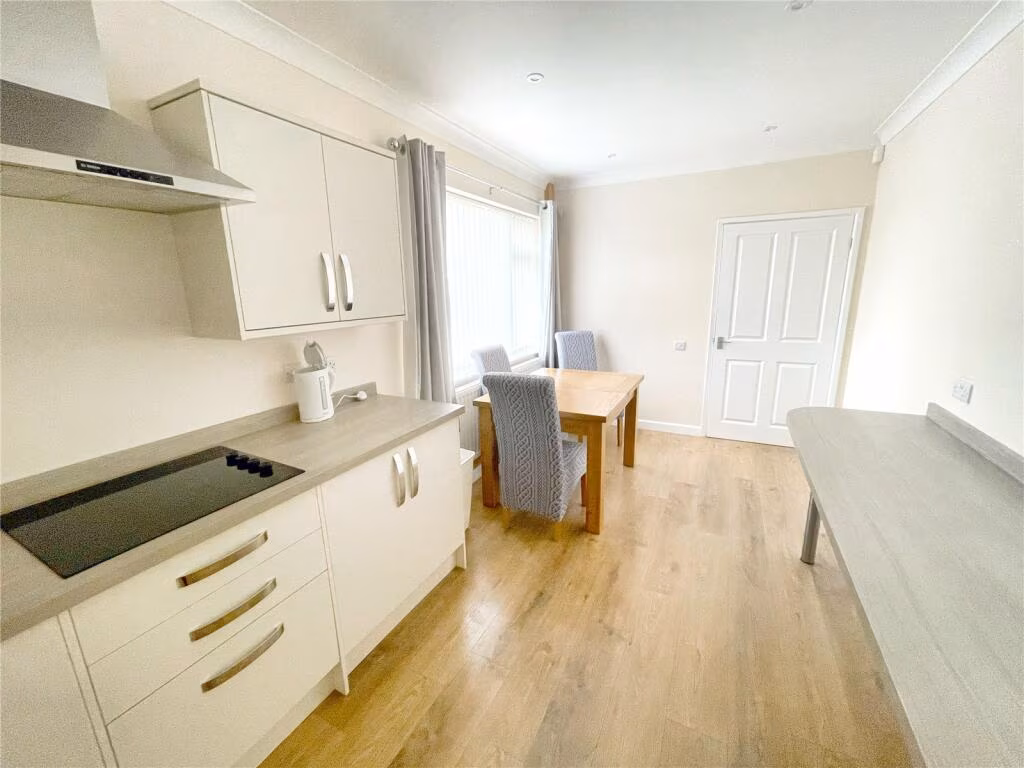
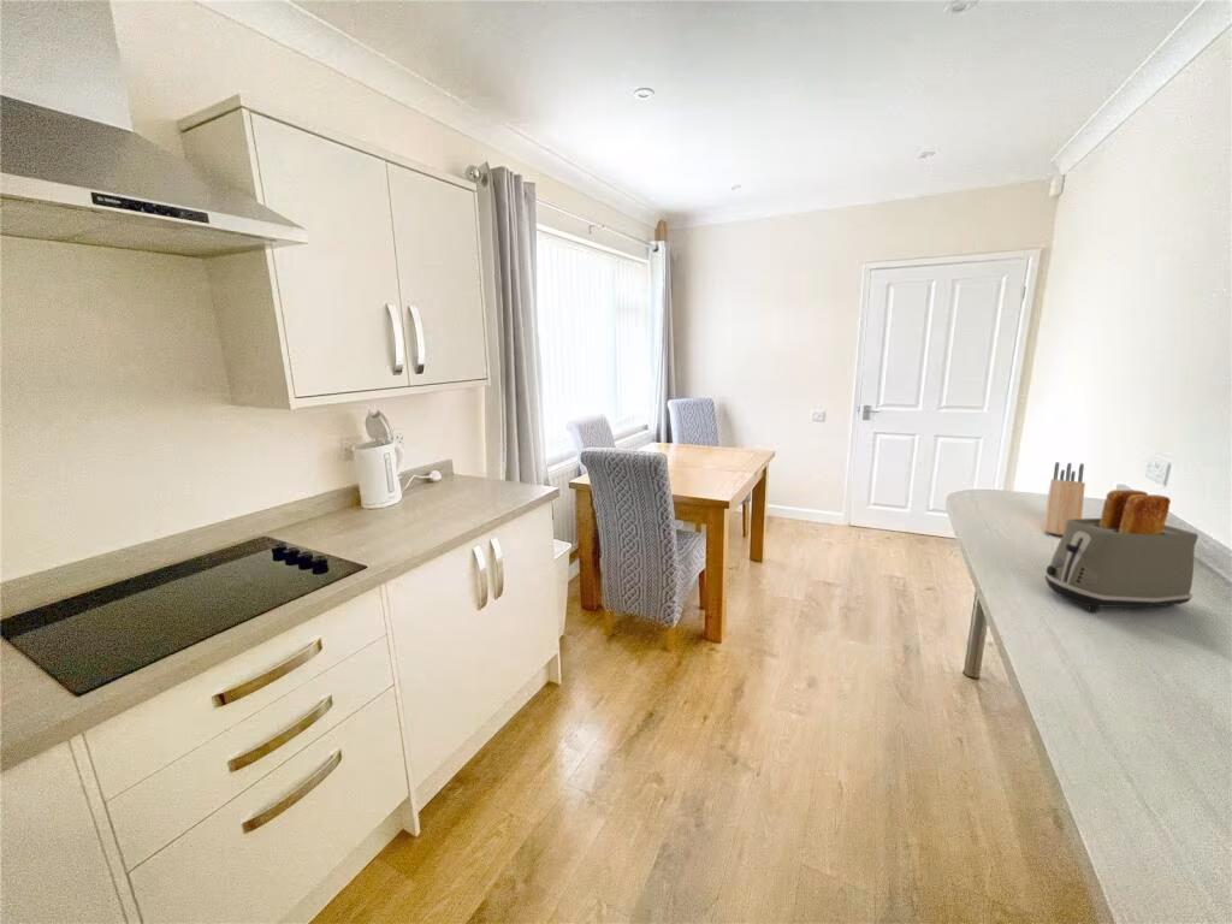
+ toaster [1044,488,1200,614]
+ knife block [1043,461,1086,537]
